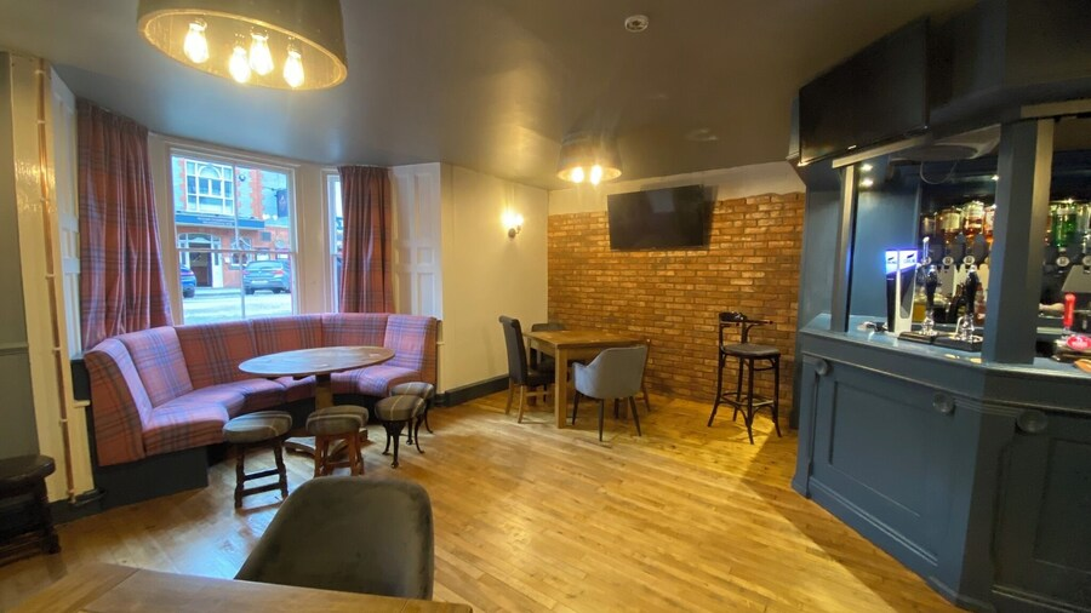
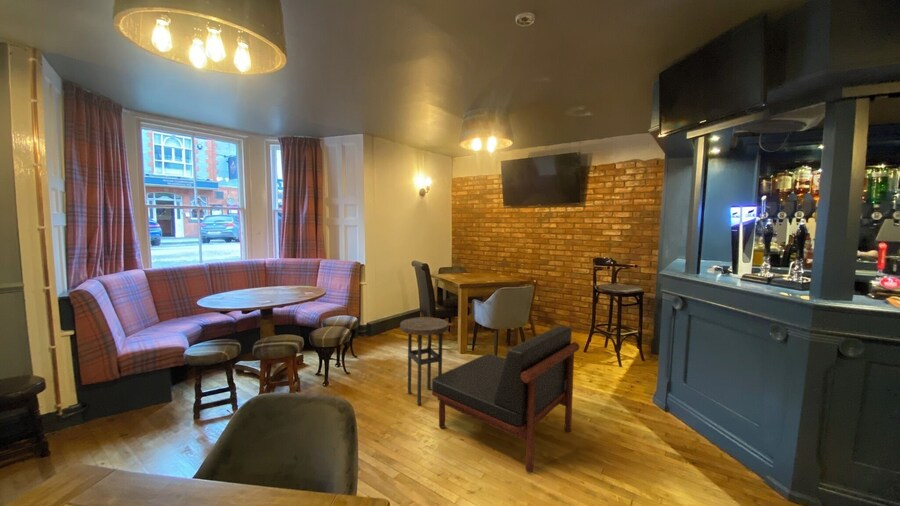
+ side table [399,316,450,406]
+ armchair [431,325,581,474]
